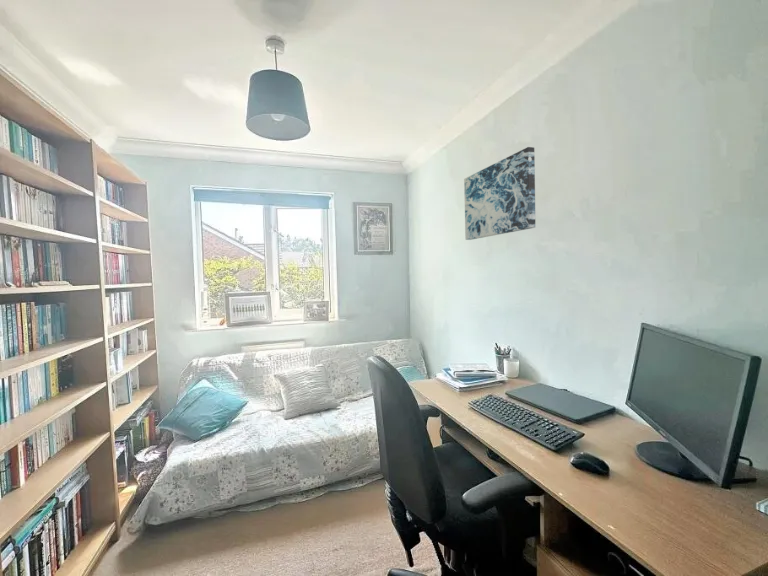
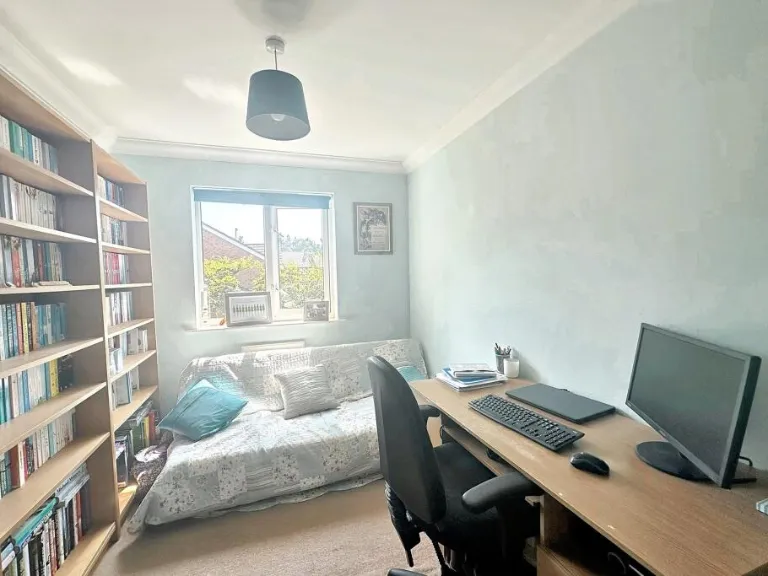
- wall art [463,146,536,241]
